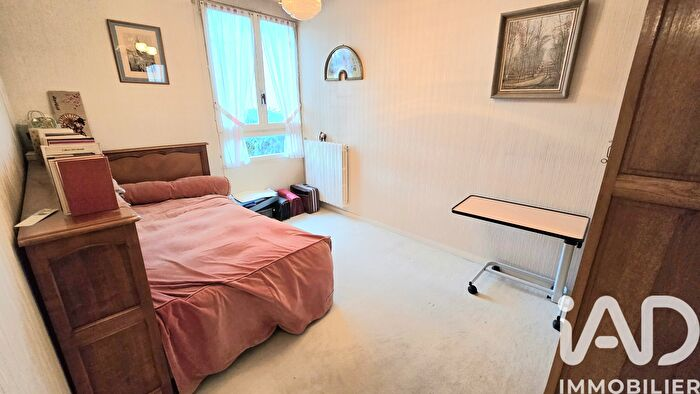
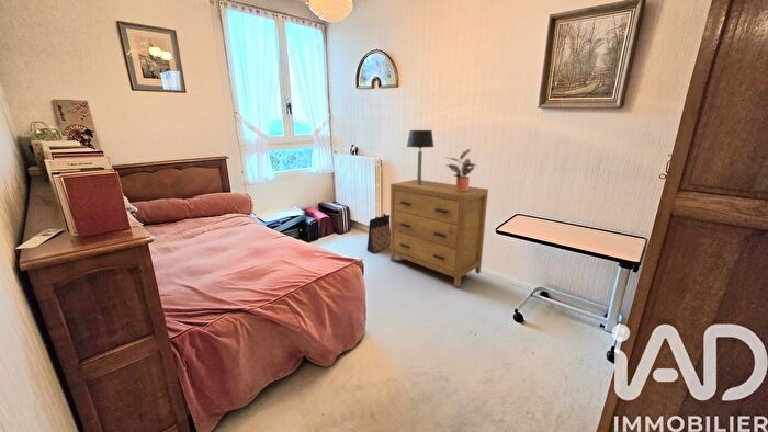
+ bag [365,213,391,253]
+ potted plant [443,148,477,191]
+ table lamp [406,129,434,185]
+ dresser [389,179,489,288]
